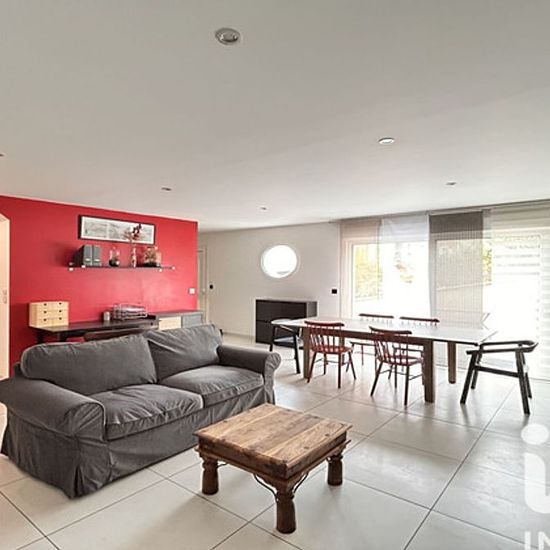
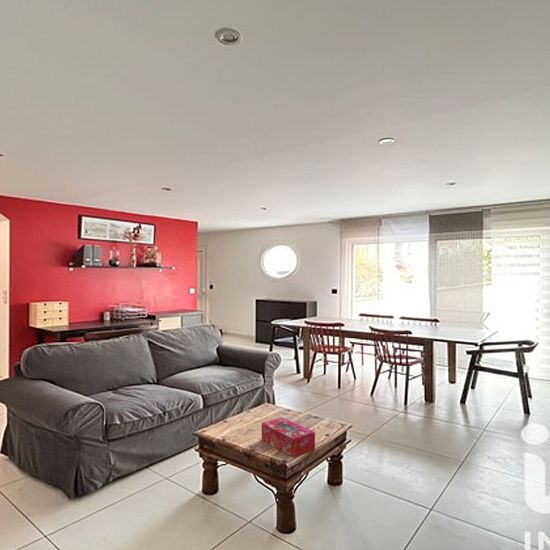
+ tissue box [261,416,316,459]
